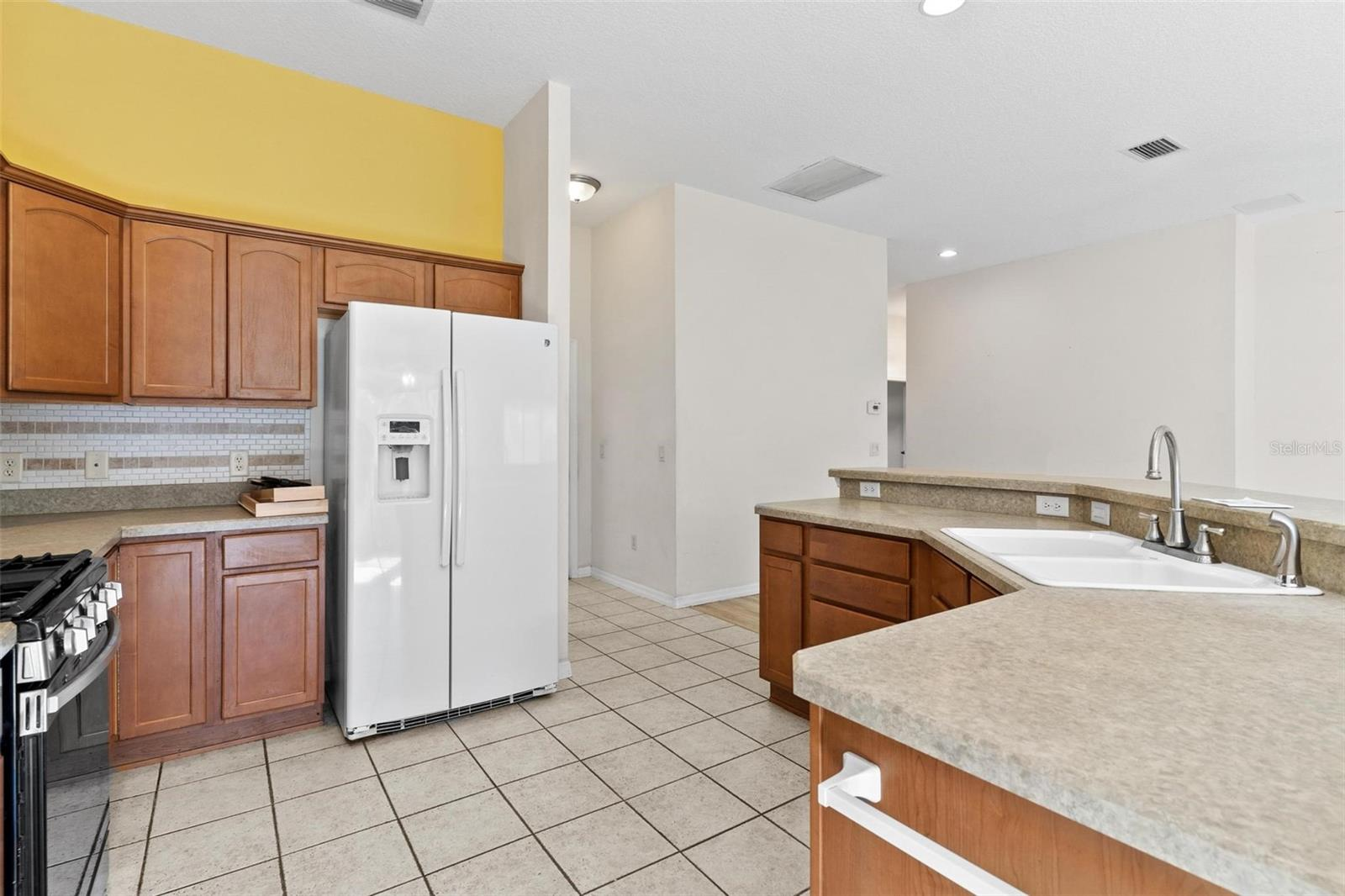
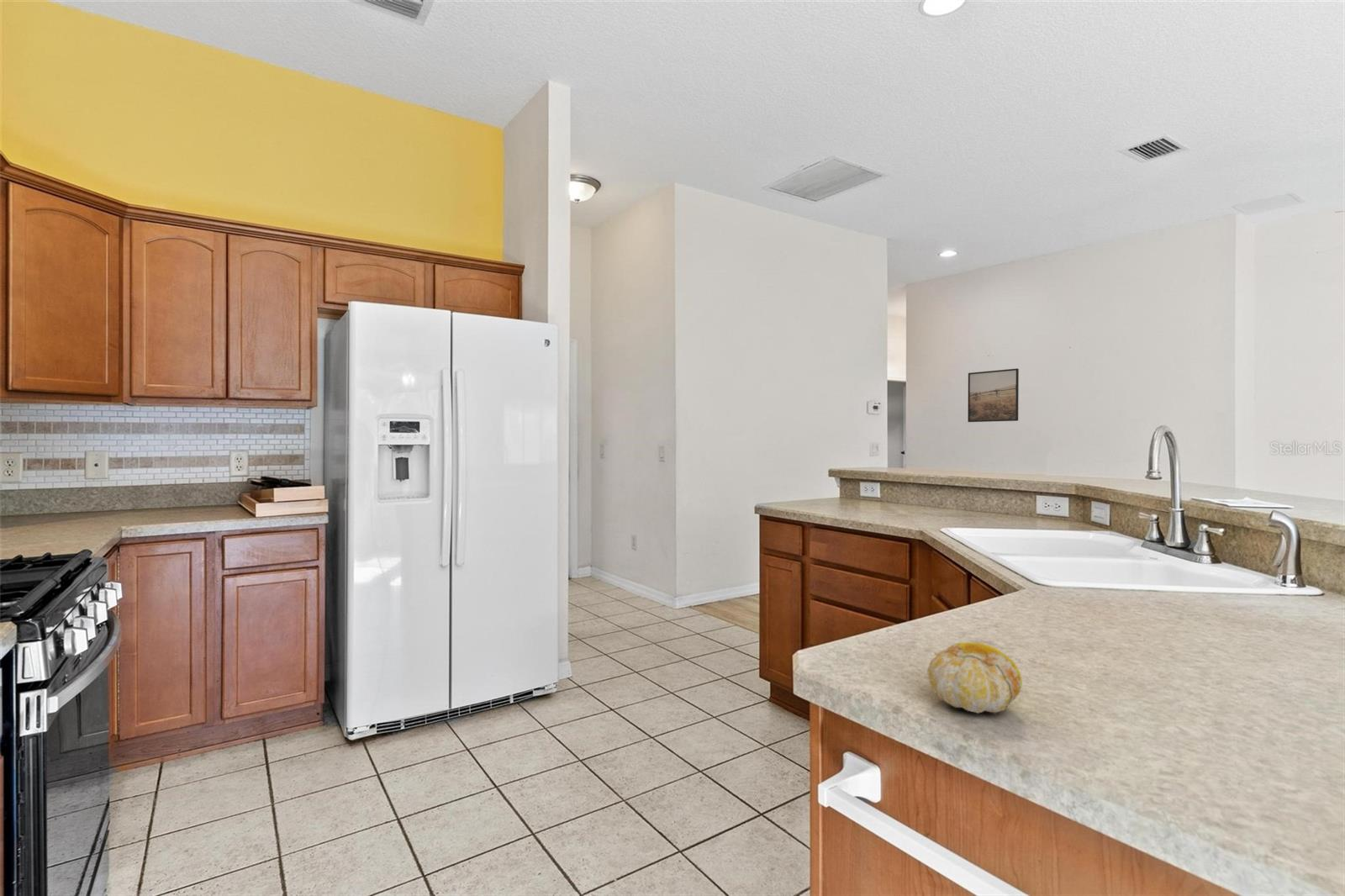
+ fruit [926,641,1023,714]
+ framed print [967,367,1020,423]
